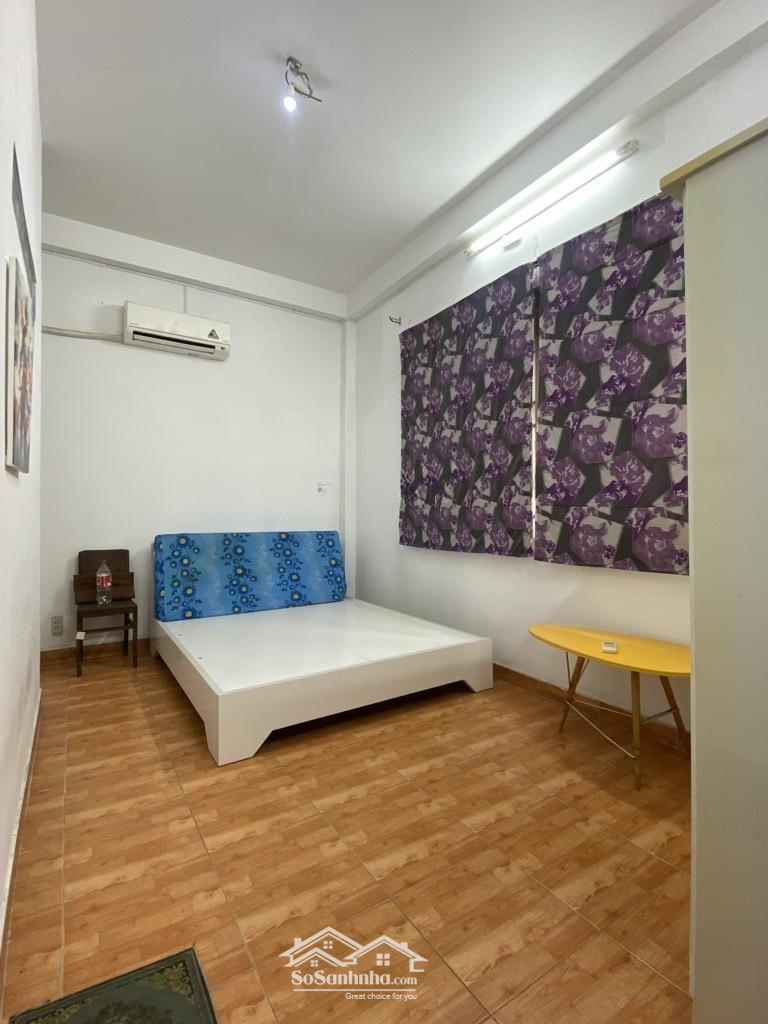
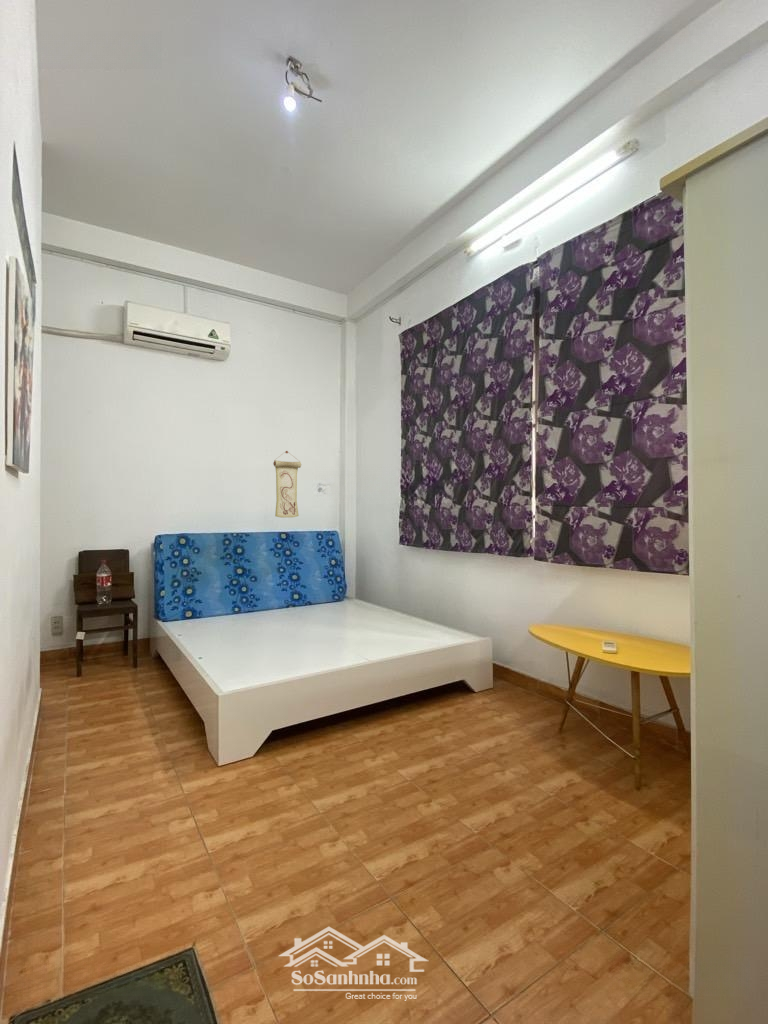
+ wall scroll [272,450,302,519]
